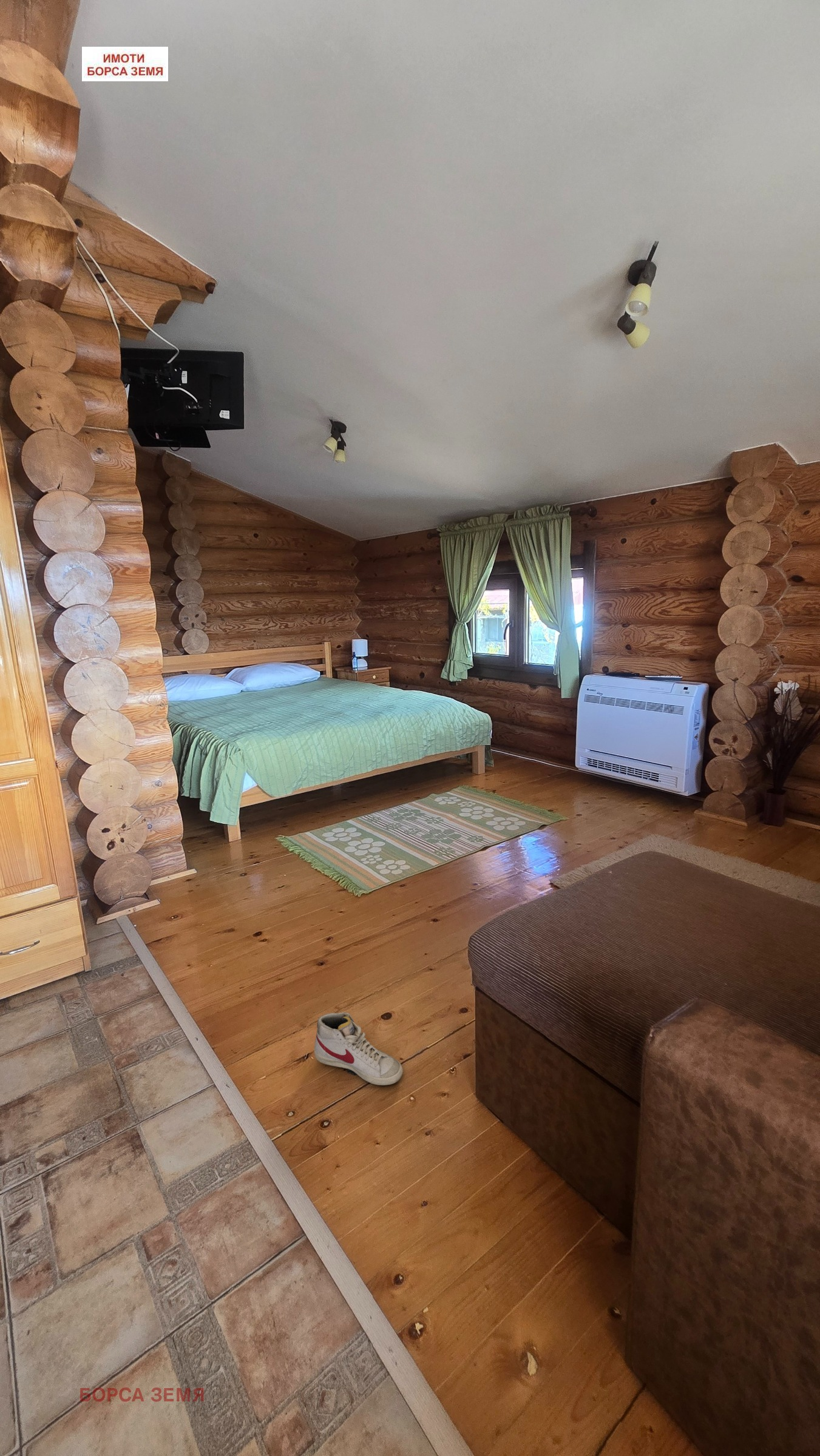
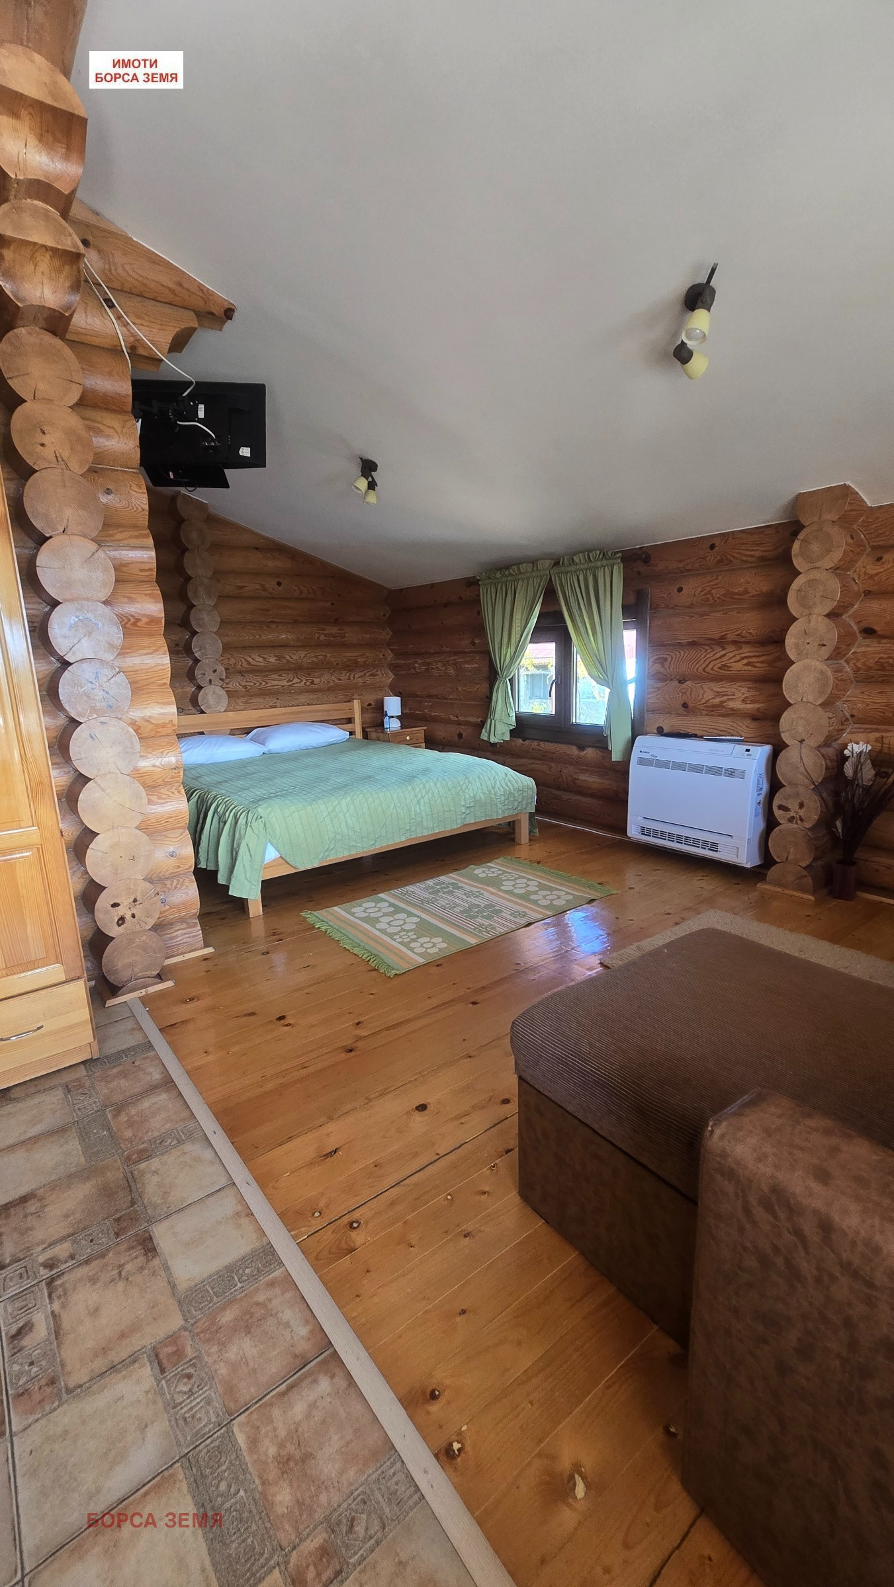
- shoe [314,1012,403,1086]
